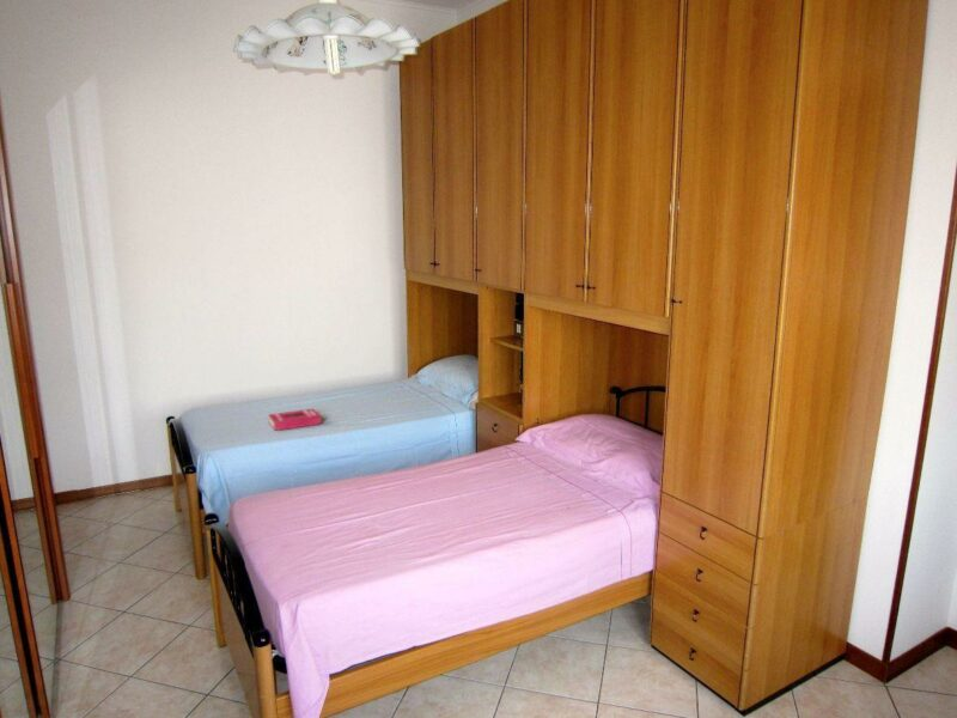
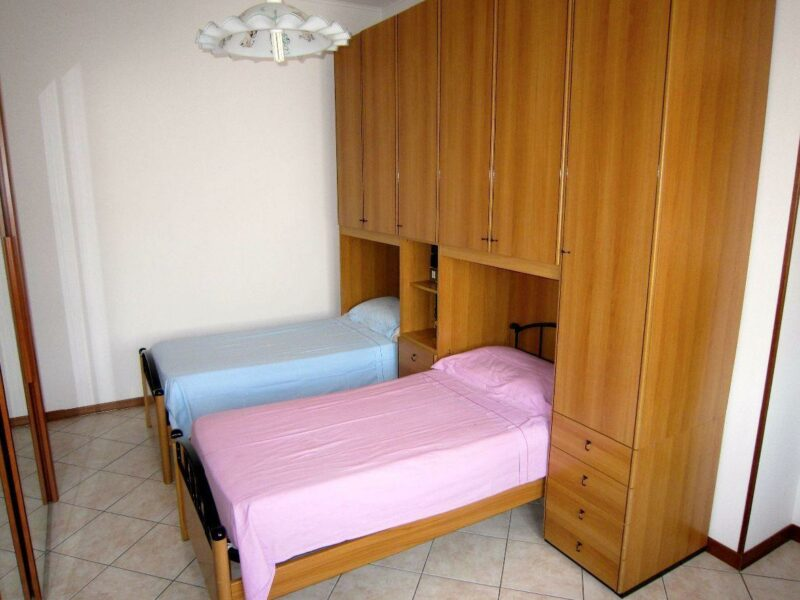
- book [267,408,323,432]
